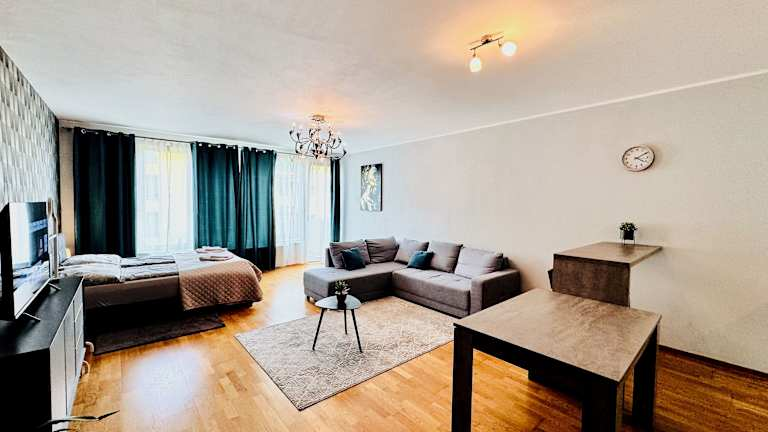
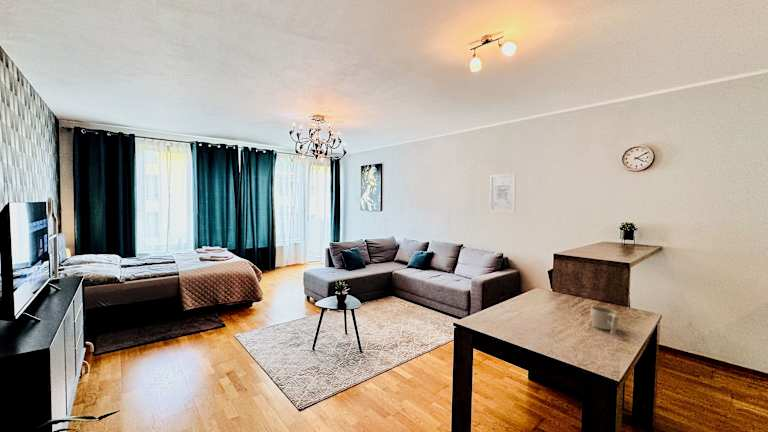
+ wall art [489,172,517,213]
+ cup [589,305,620,335]
